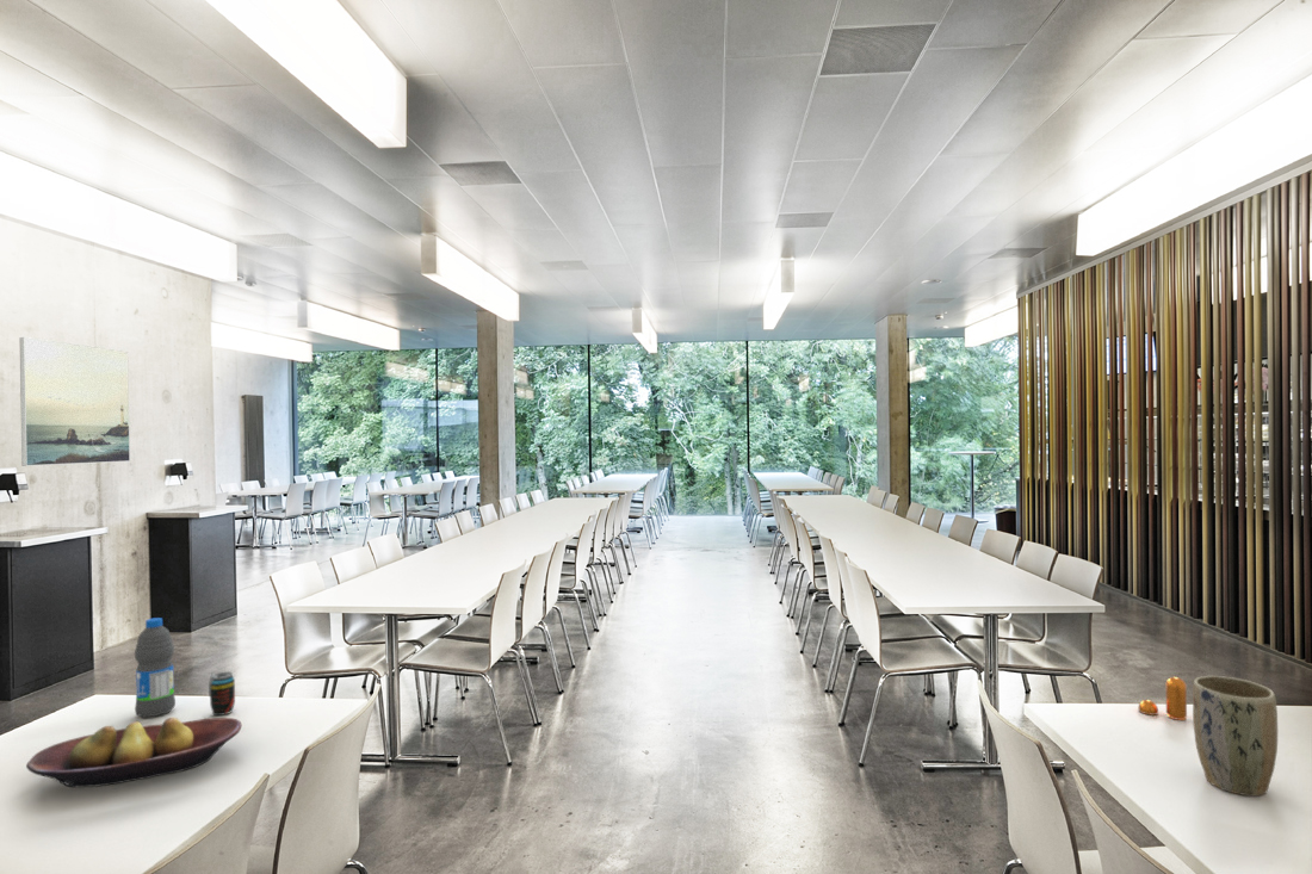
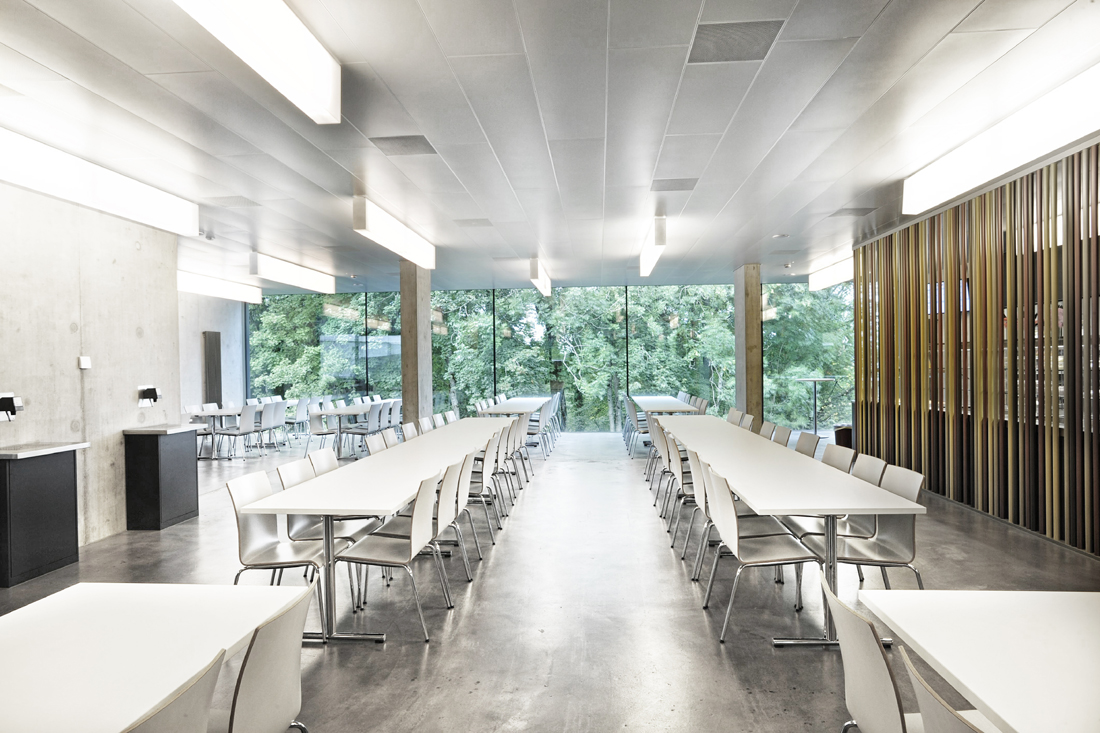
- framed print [19,336,131,467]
- plant pot [1192,675,1279,796]
- pepper shaker [1138,676,1188,721]
- fruit bowl [25,717,242,788]
- beverage can [208,671,236,717]
- water bottle [134,616,177,719]
